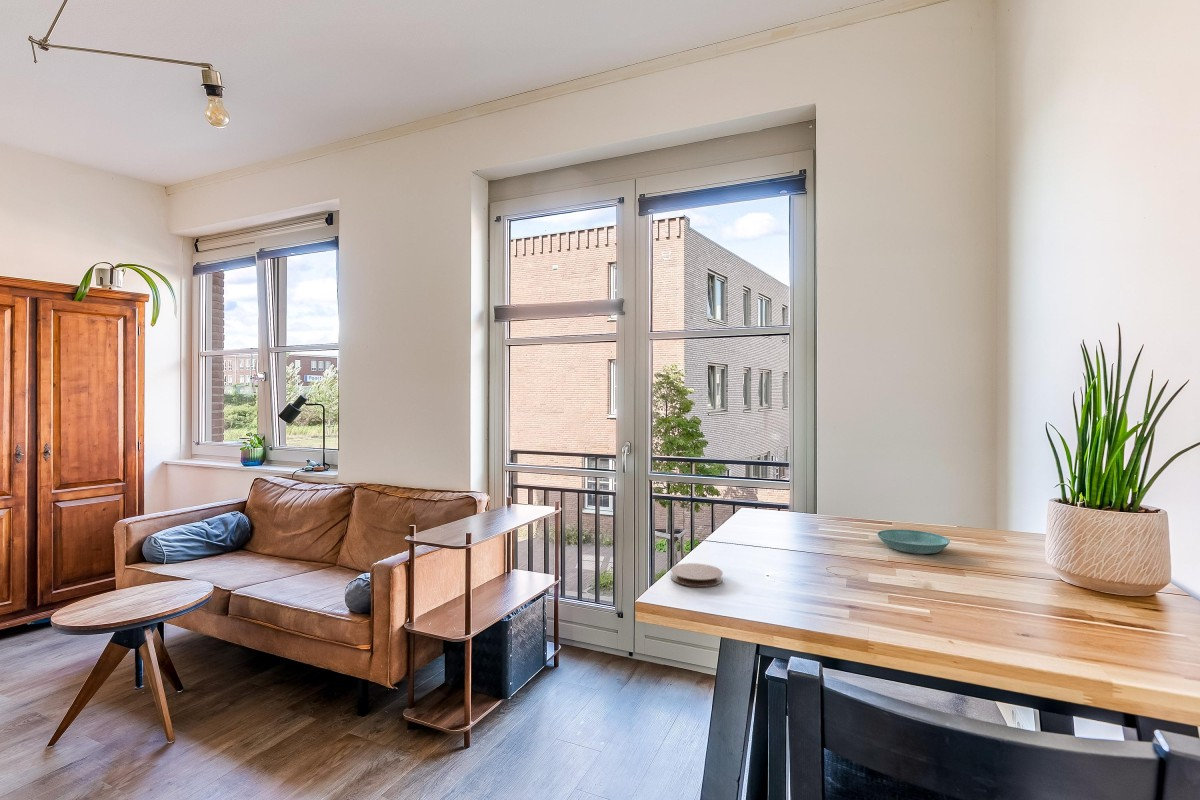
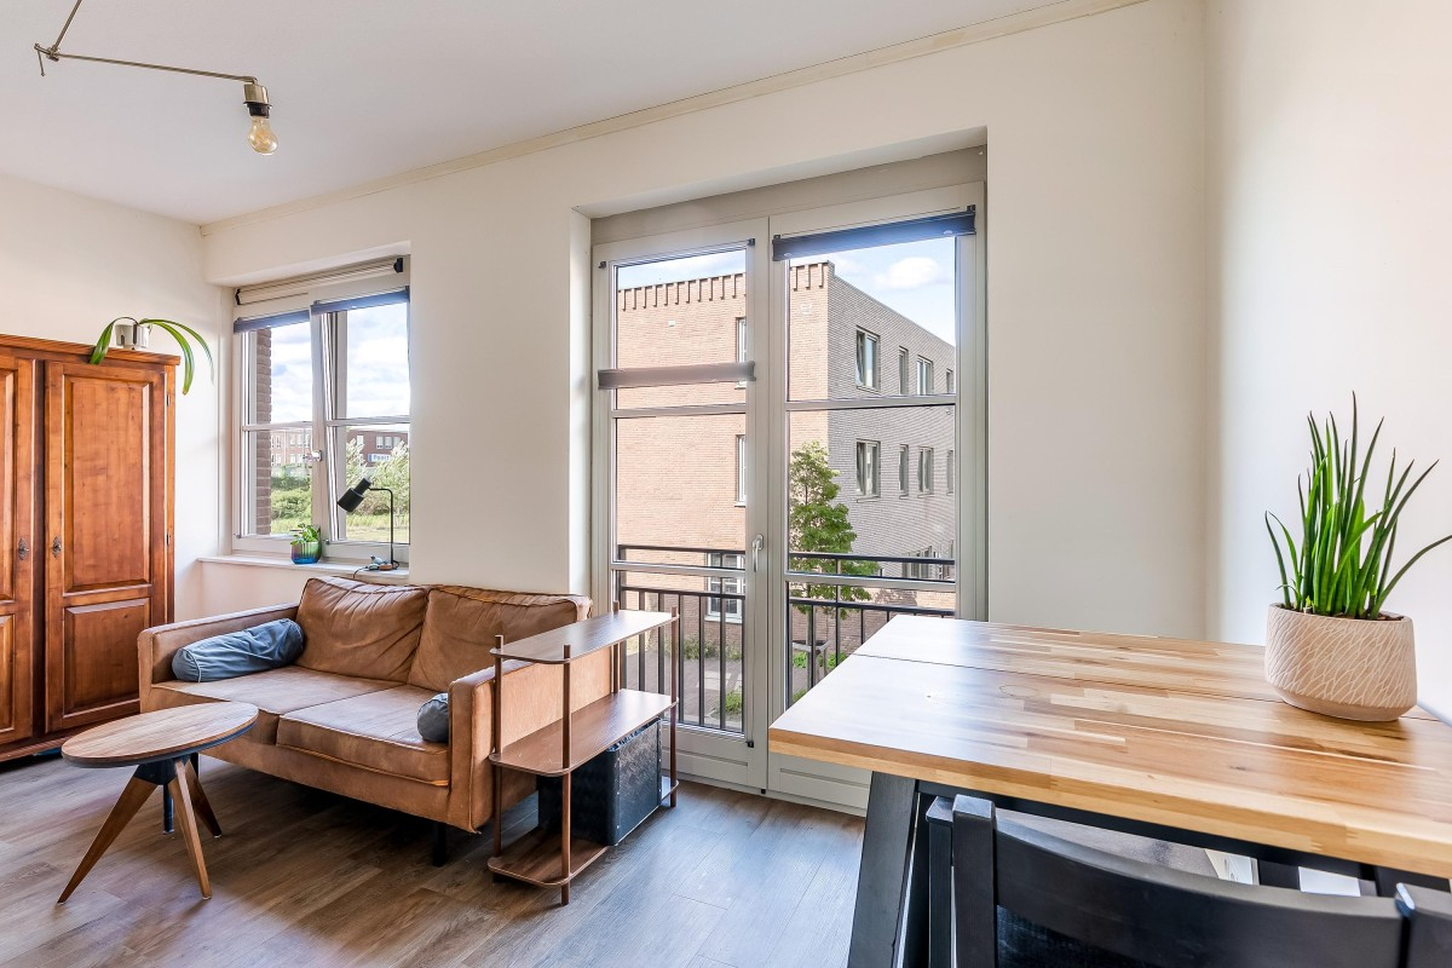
- coaster [670,562,724,588]
- saucer [876,528,951,555]
